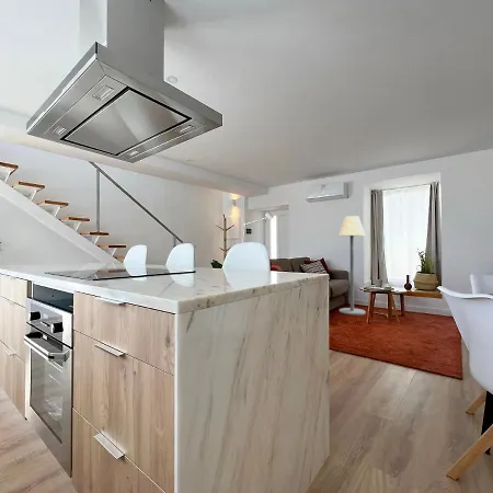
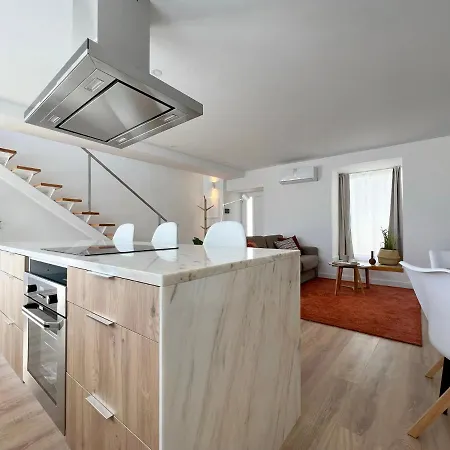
- floor lamp [337,215,367,316]
